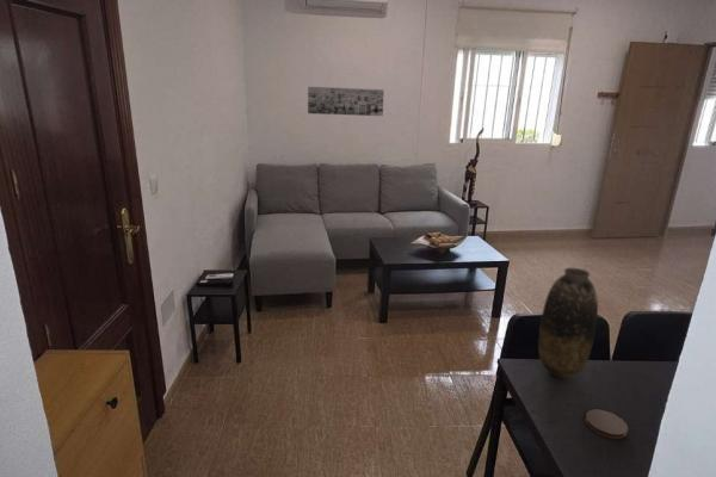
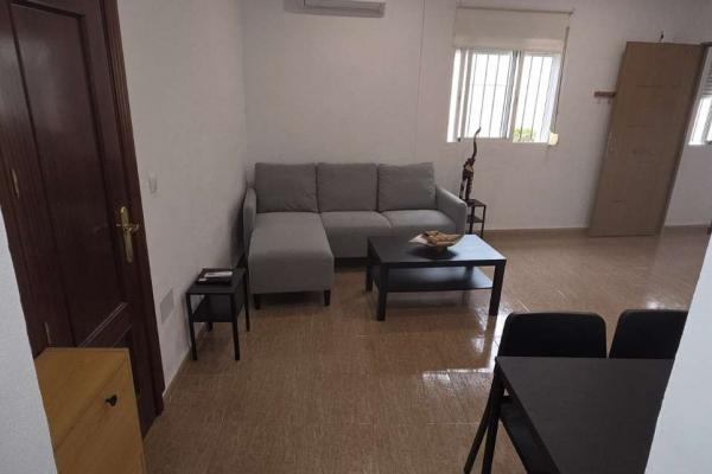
- vase [537,267,599,379]
- wall art [307,86,385,117]
- coaster [585,408,629,440]
